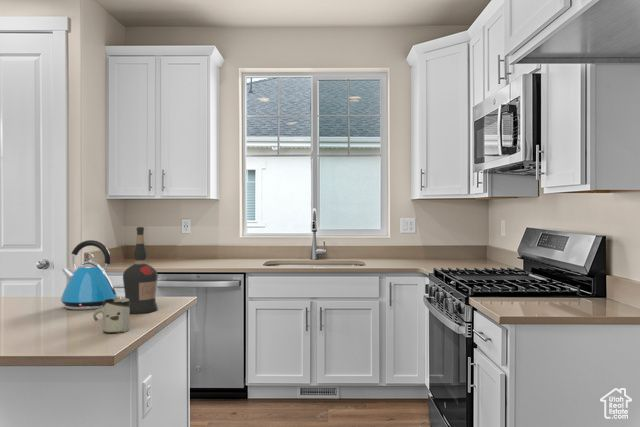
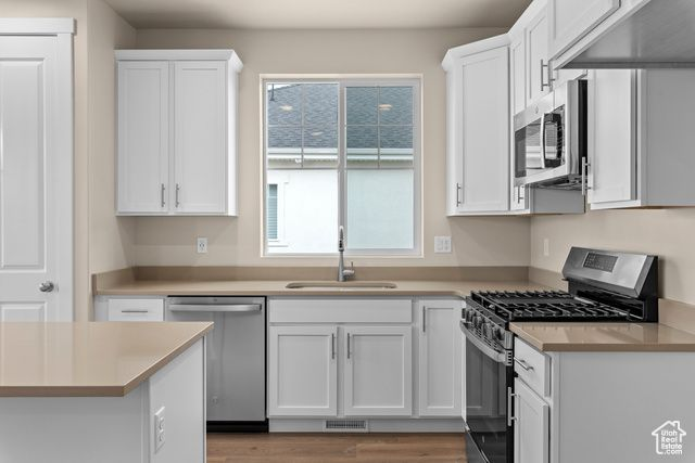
- cup [92,297,131,334]
- liquor bottle [122,226,159,314]
- kettle [60,239,121,311]
